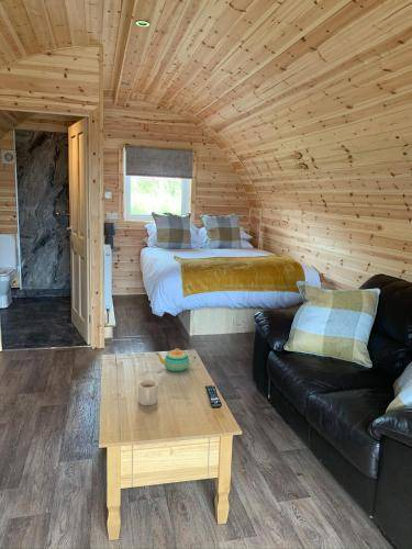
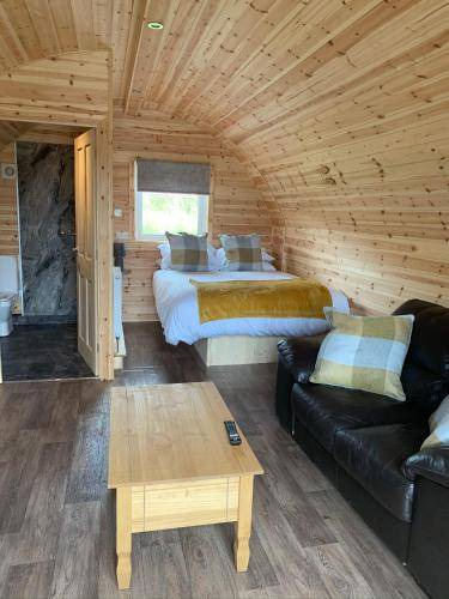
- mug [137,379,158,406]
- teapot [155,348,197,372]
